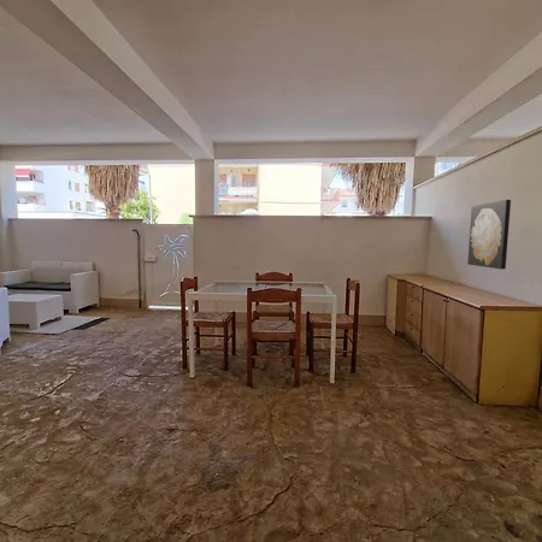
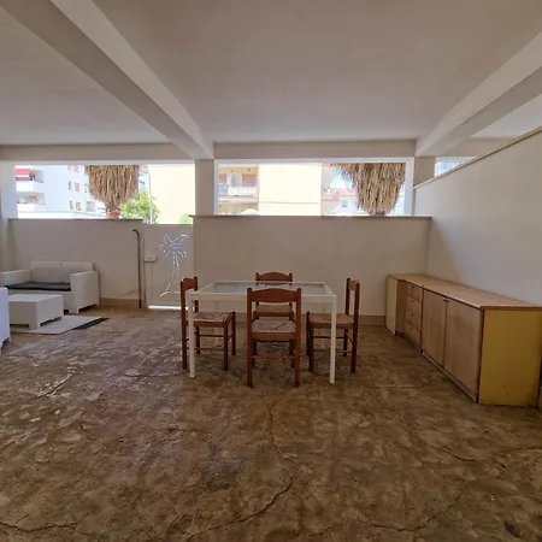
- wall art [466,199,512,270]
